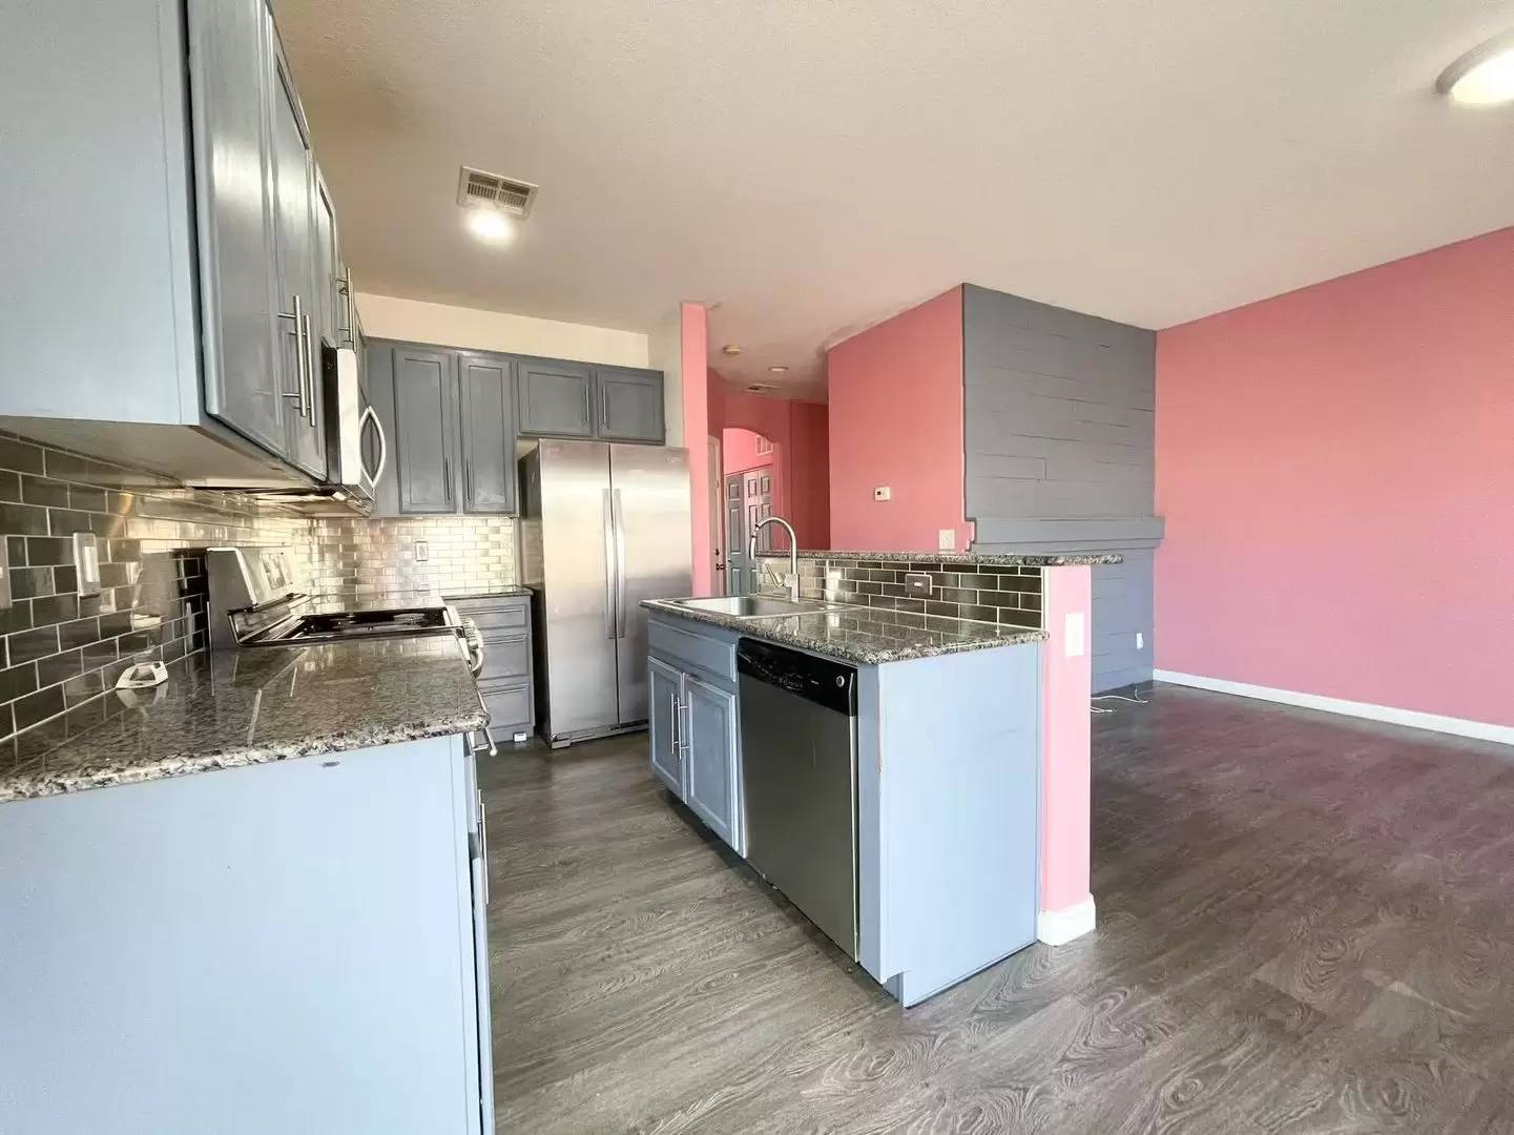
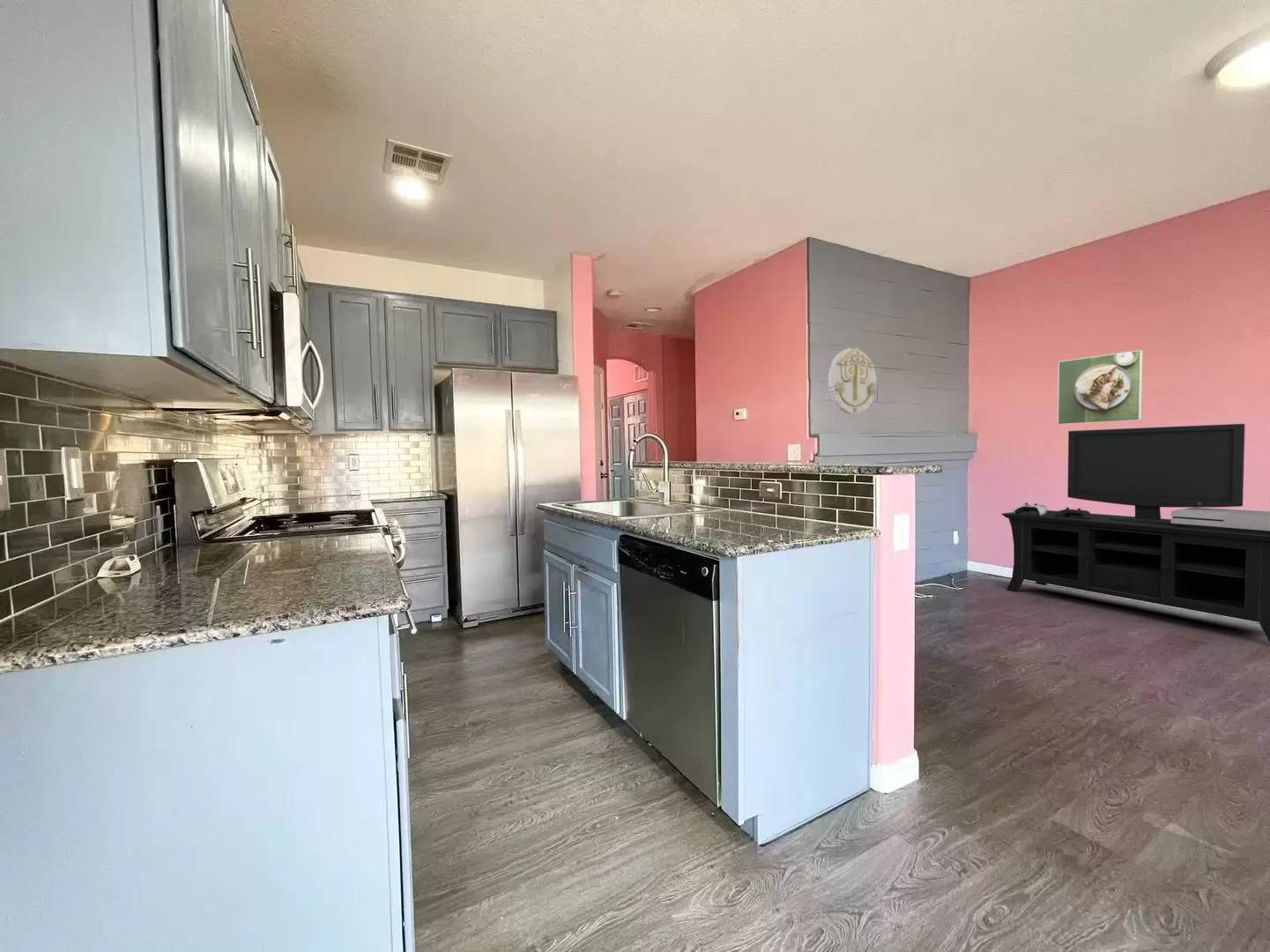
+ wall decoration [828,346,879,415]
+ media console [1000,423,1270,643]
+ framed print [1057,349,1143,426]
